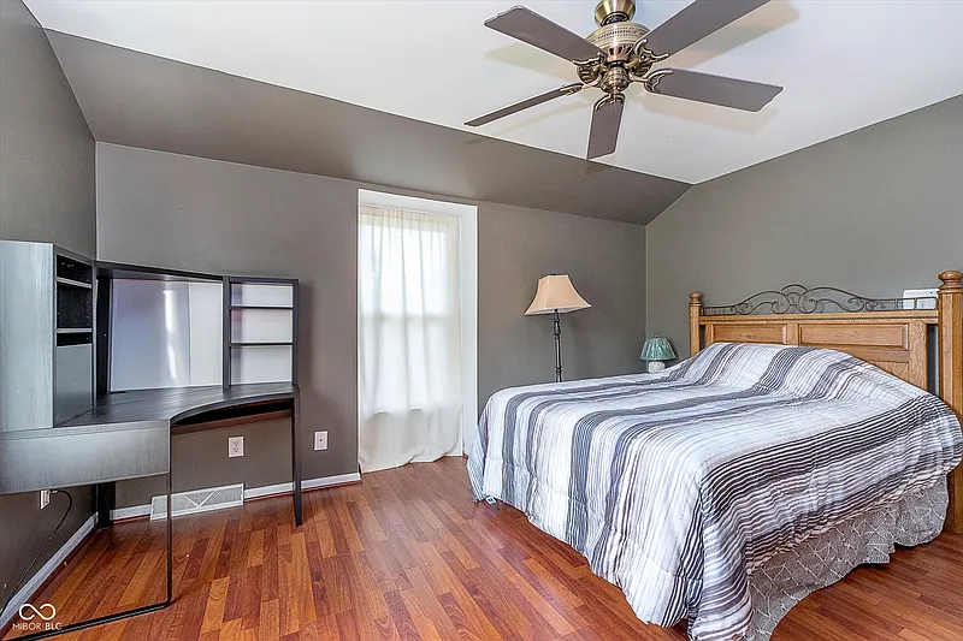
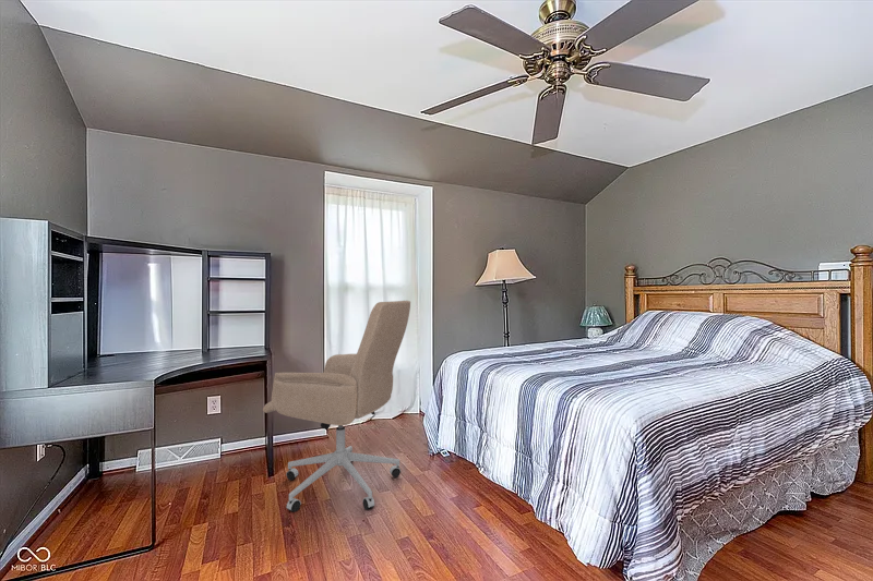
+ office chair [262,300,411,513]
